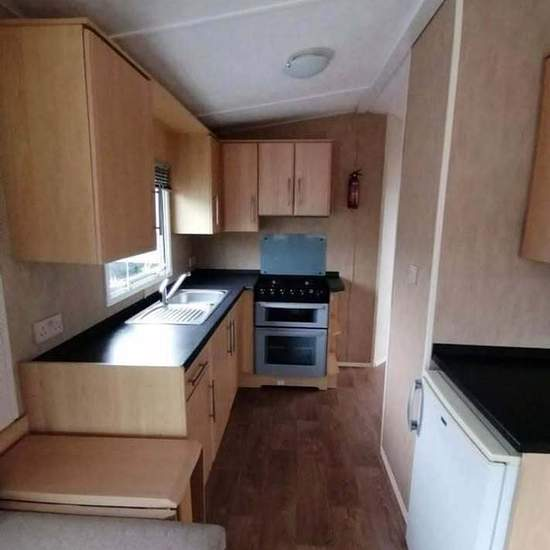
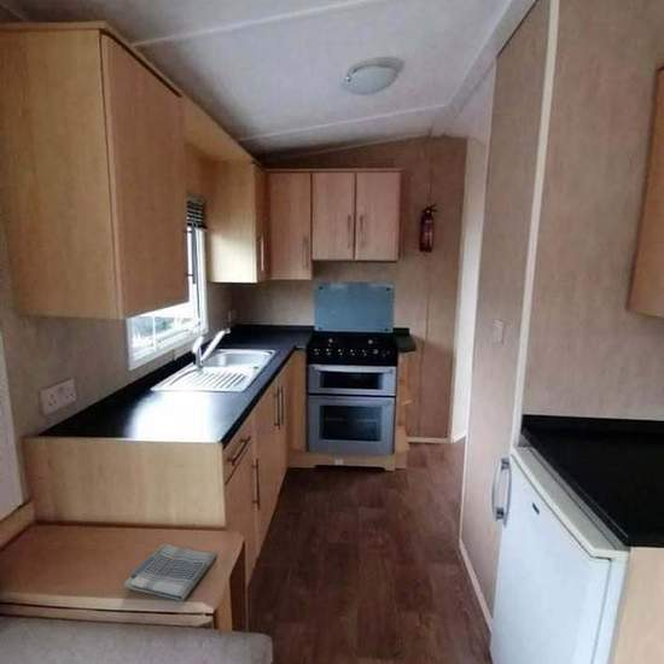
+ dish towel [123,543,217,602]
